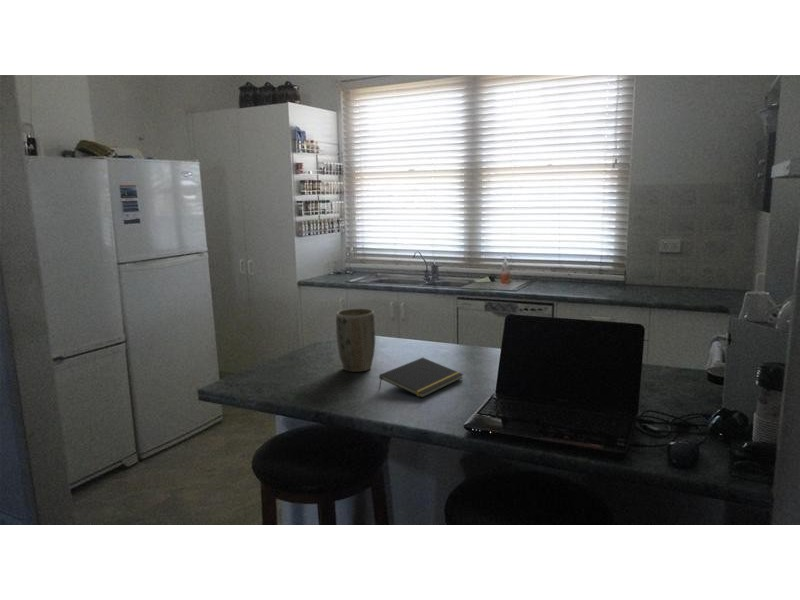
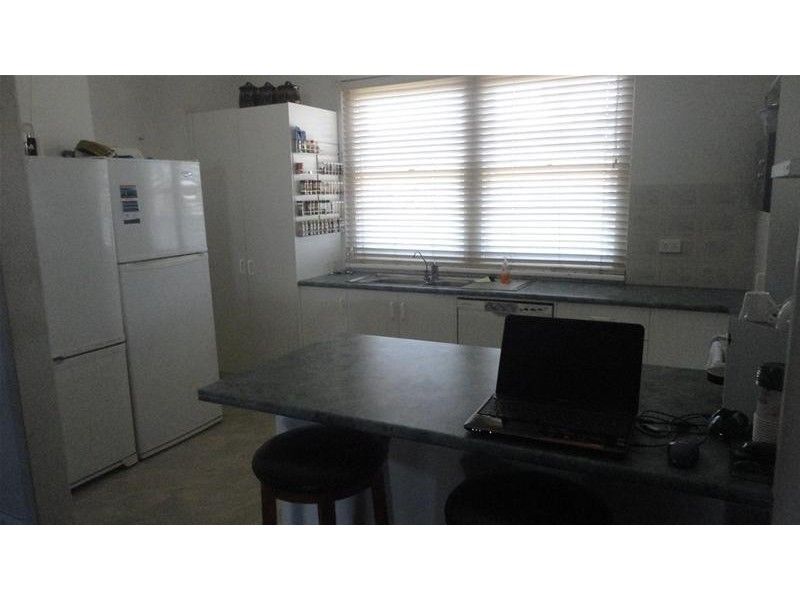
- plant pot [335,307,376,373]
- notepad [378,357,464,399]
